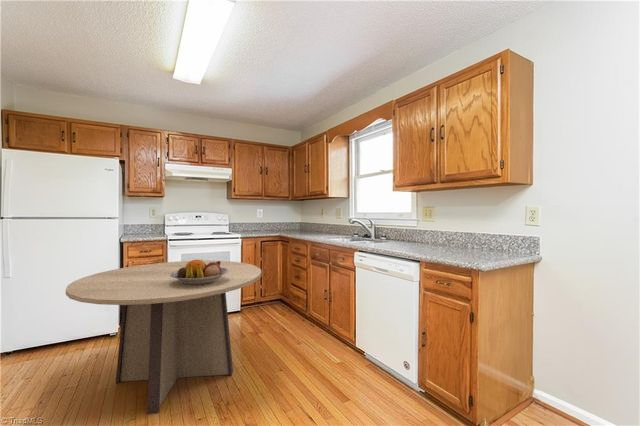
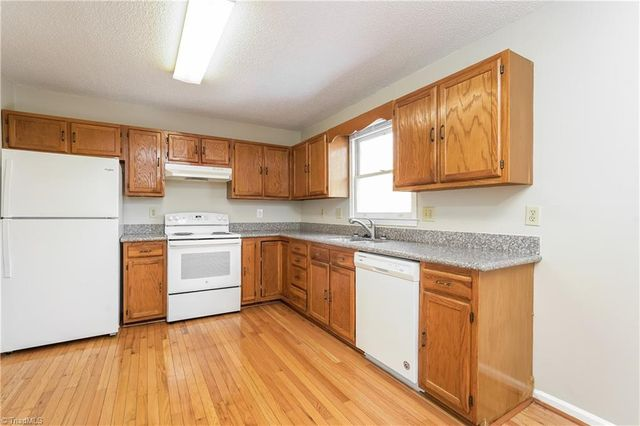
- dining table [65,260,262,415]
- fruit bowl [170,258,229,285]
